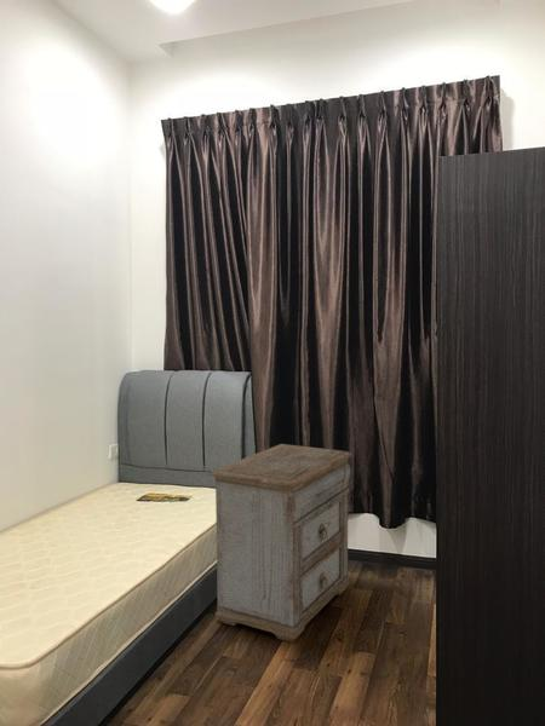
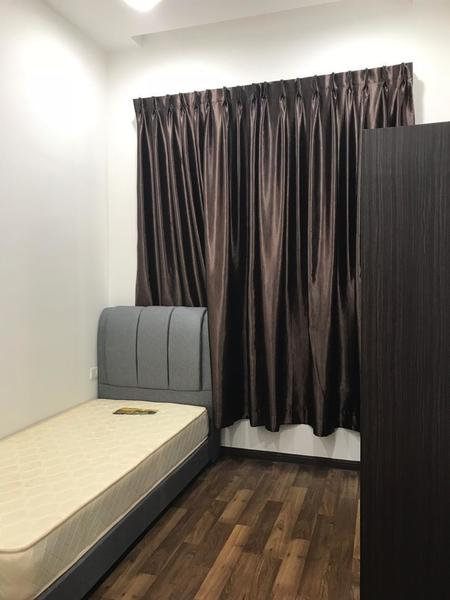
- nightstand [208,443,354,644]
